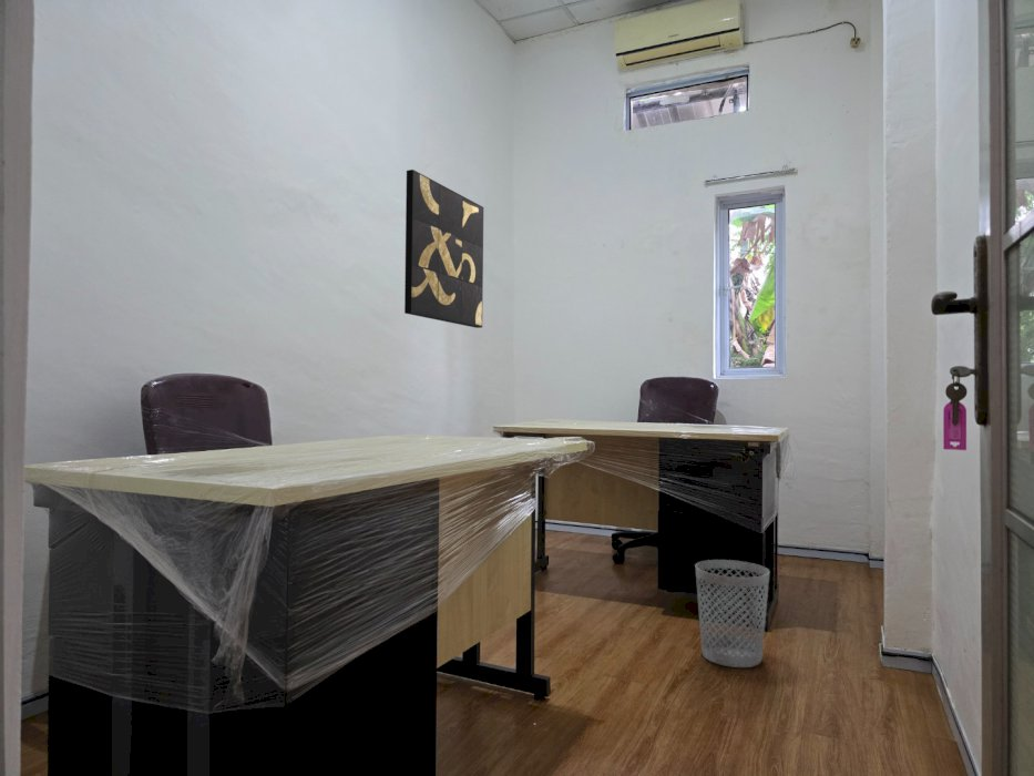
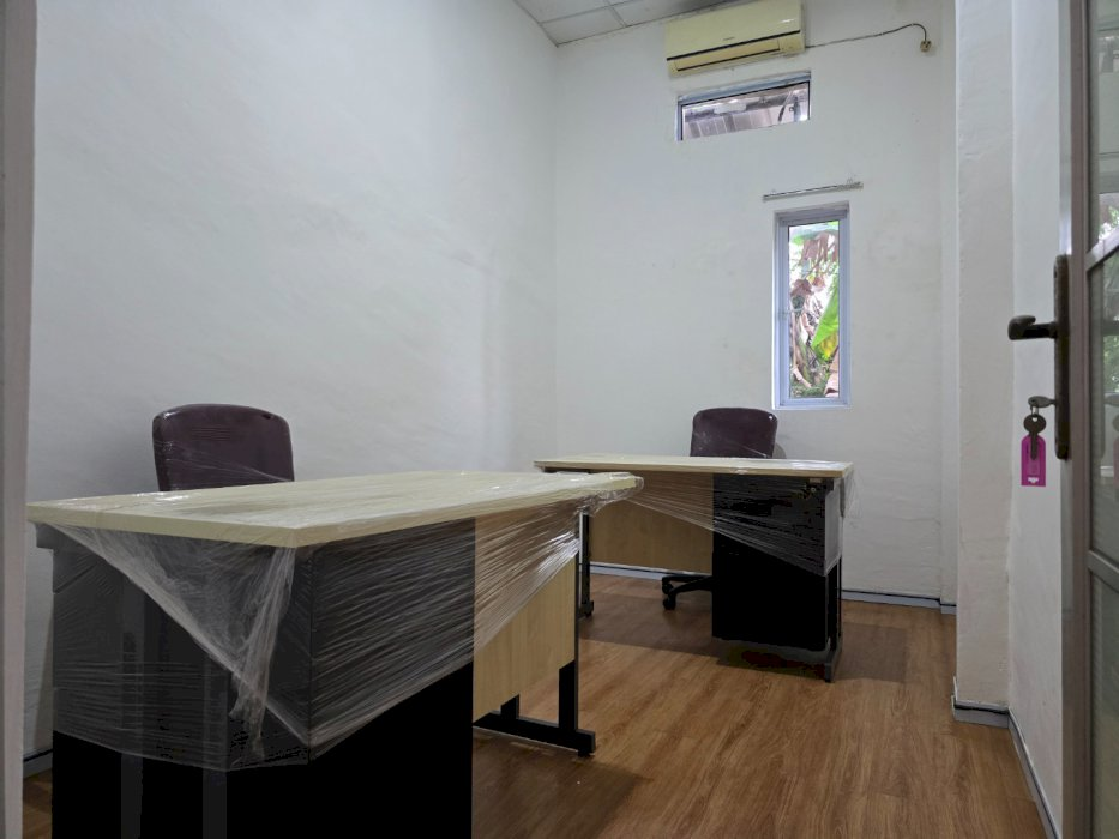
- wall art [403,169,484,329]
- wastebasket [694,559,771,668]
